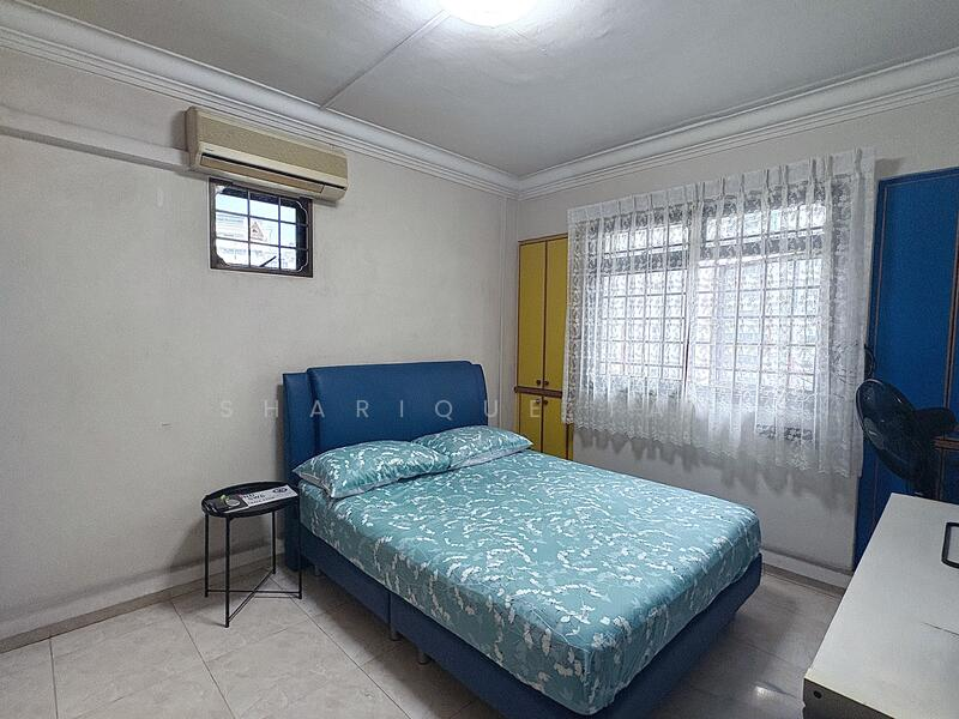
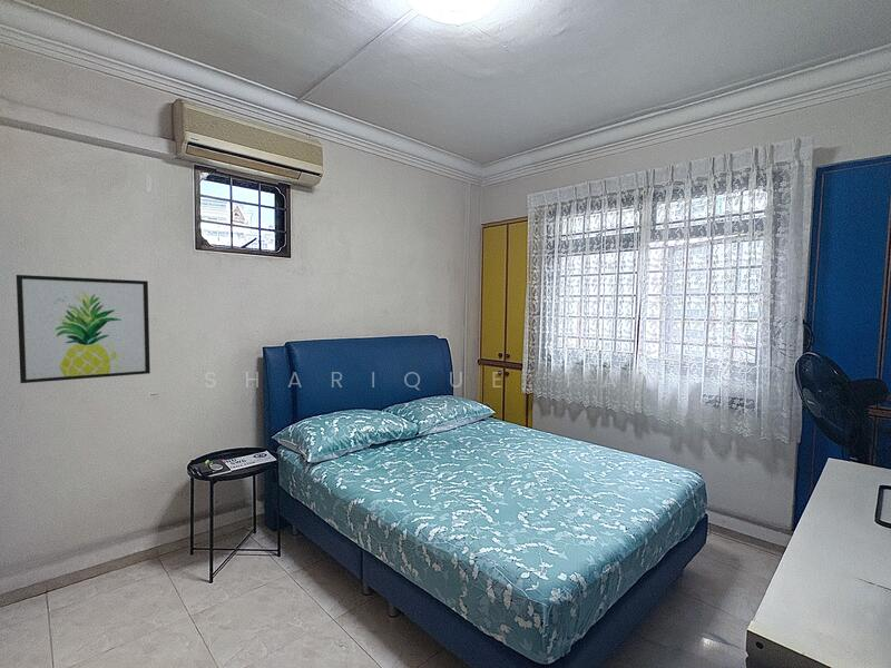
+ wall art [16,274,151,384]
